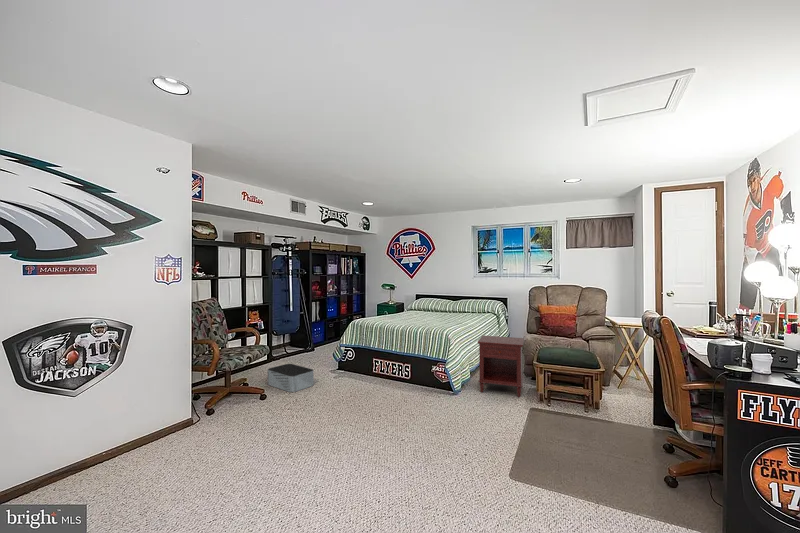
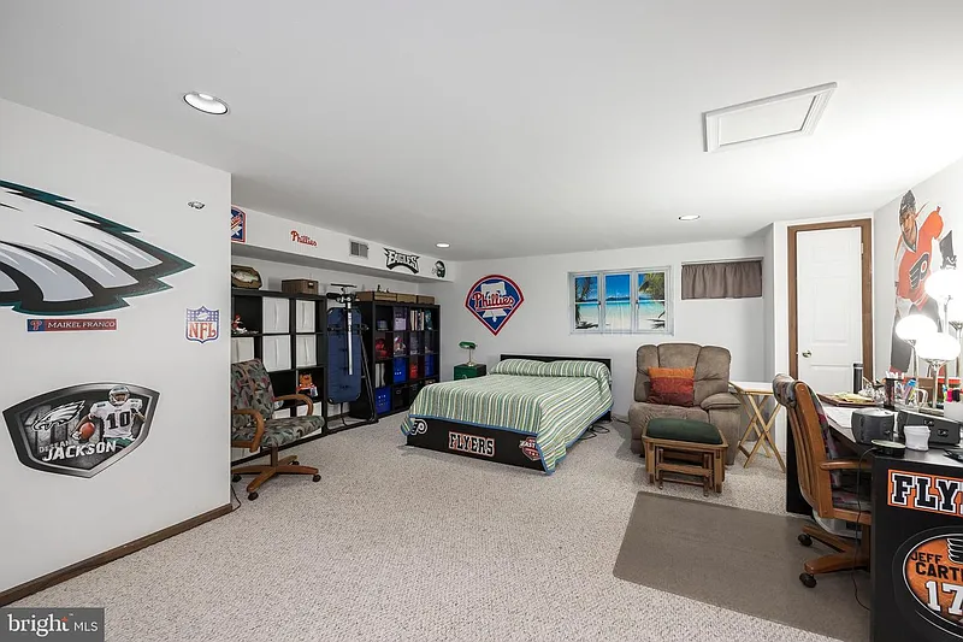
- nightstand [477,334,525,398]
- storage bin [267,363,315,393]
